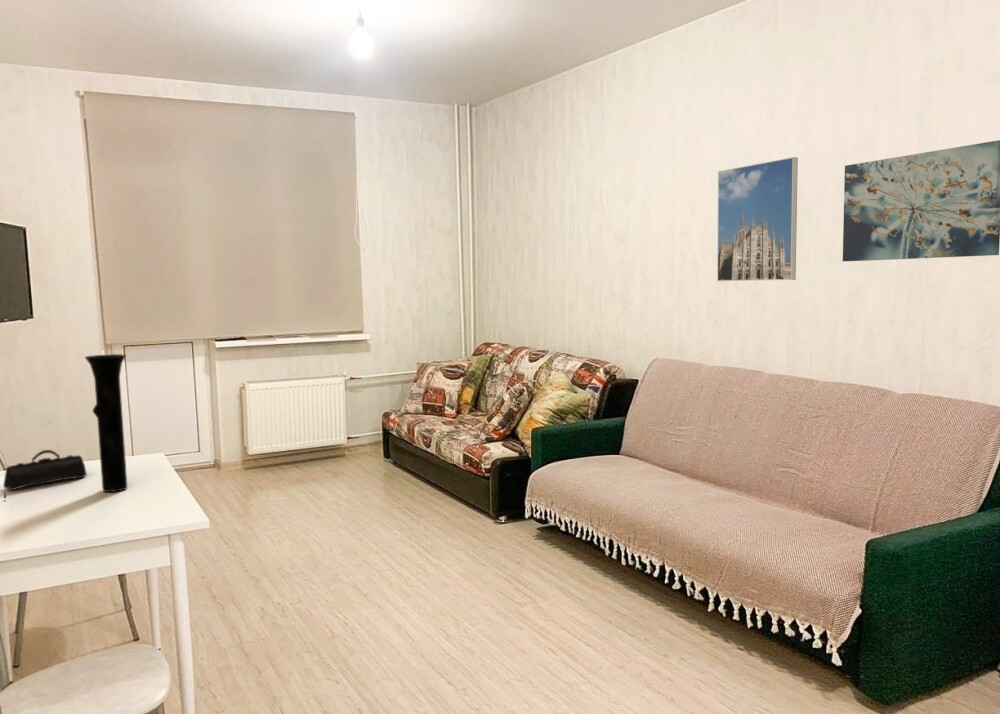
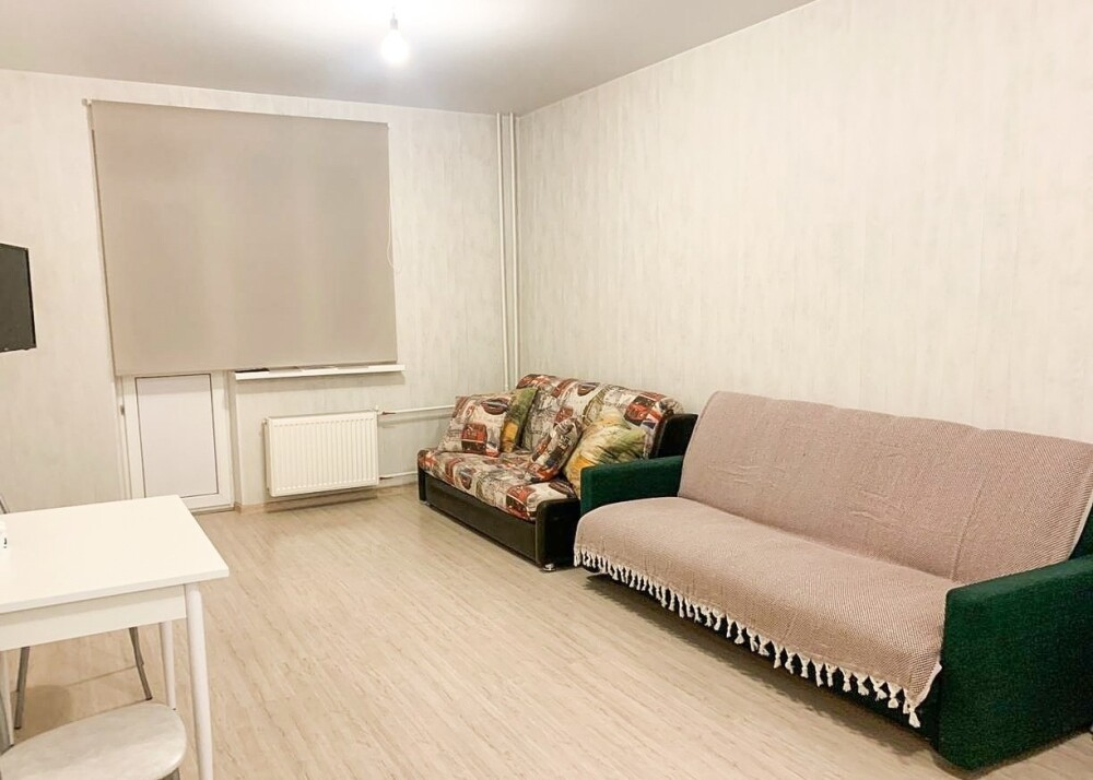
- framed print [716,156,799,282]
- vase [84,353,128,493]
- pencil case [2,449,88,491]
- wall art [842,139,1000,262]
